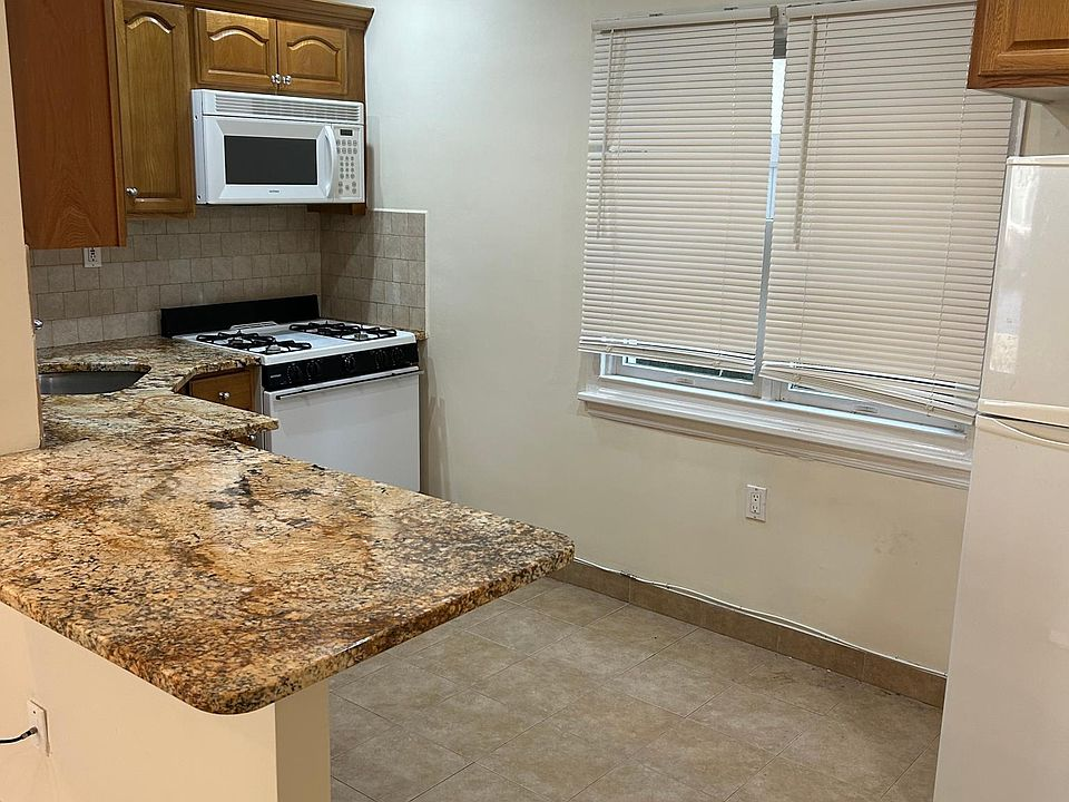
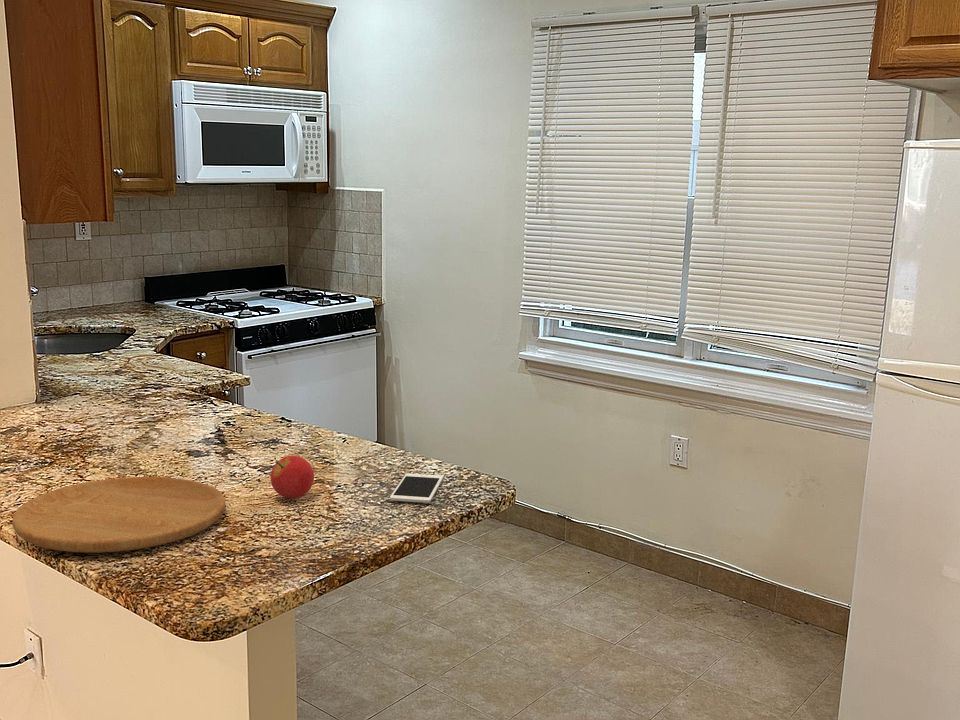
+ cell phone [389,472,444,504]
+ cutting board [11,476,226,554]
+ fruit [270,455,315,499]
